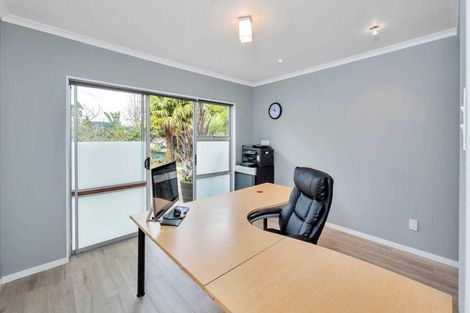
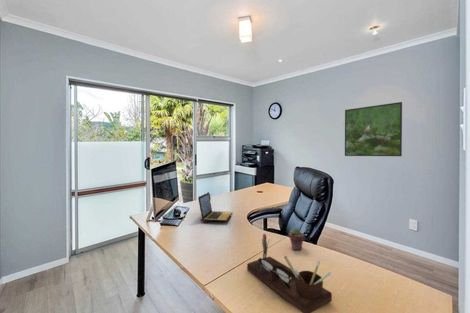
+ desk organizer [246,233,333,313]
+ laptop [197,191,234,222]
+ potted succulent [288,227,306,252]
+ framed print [344,101,403,157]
